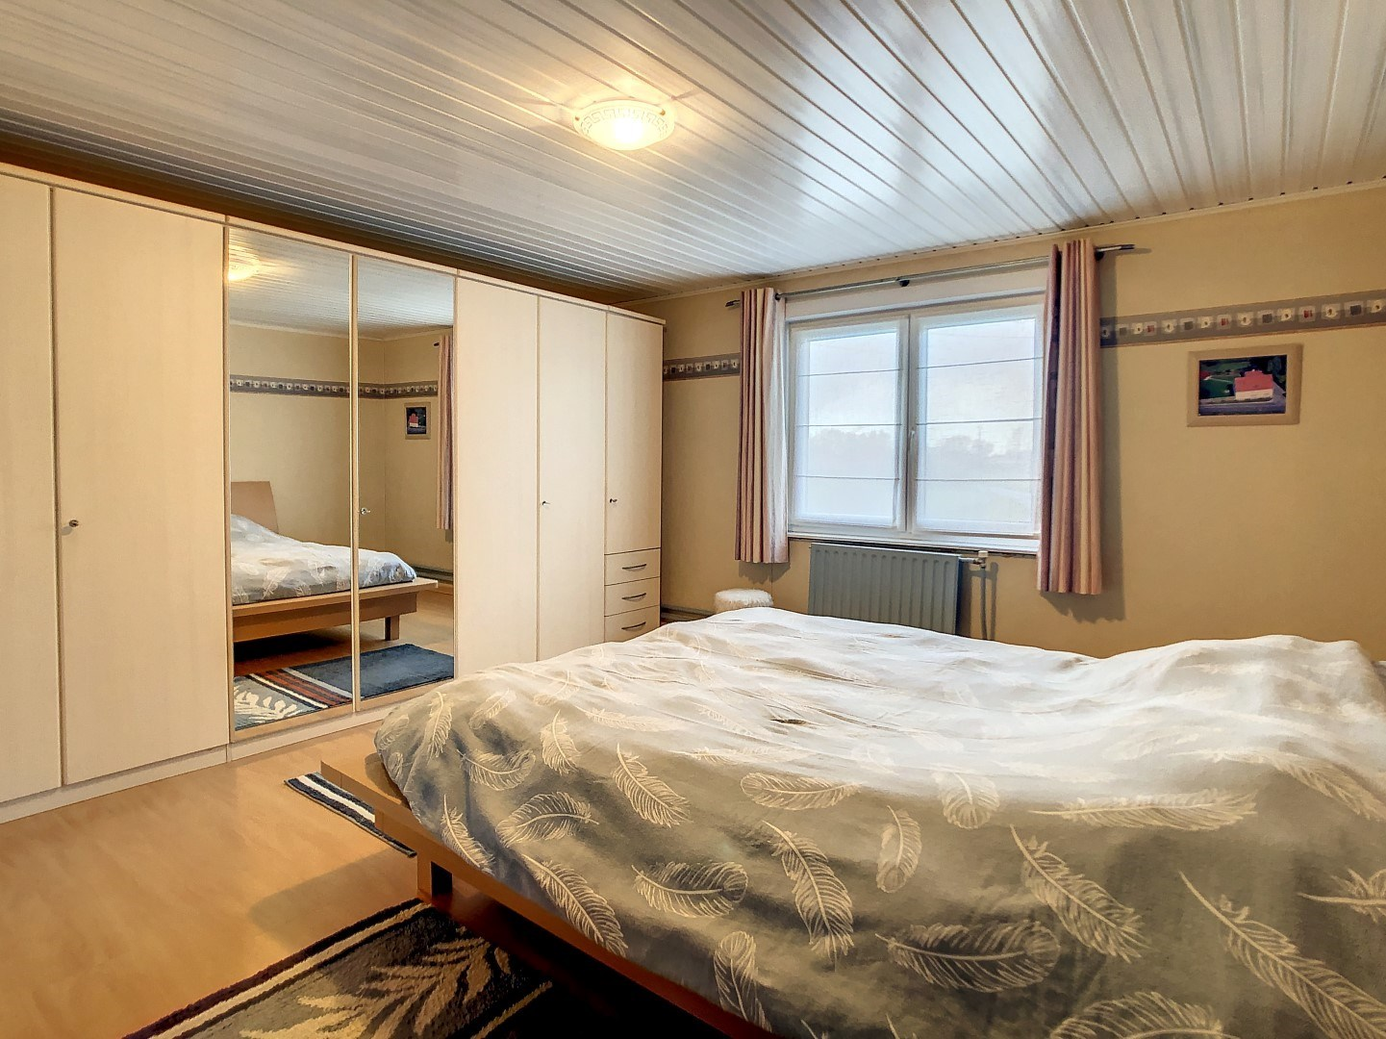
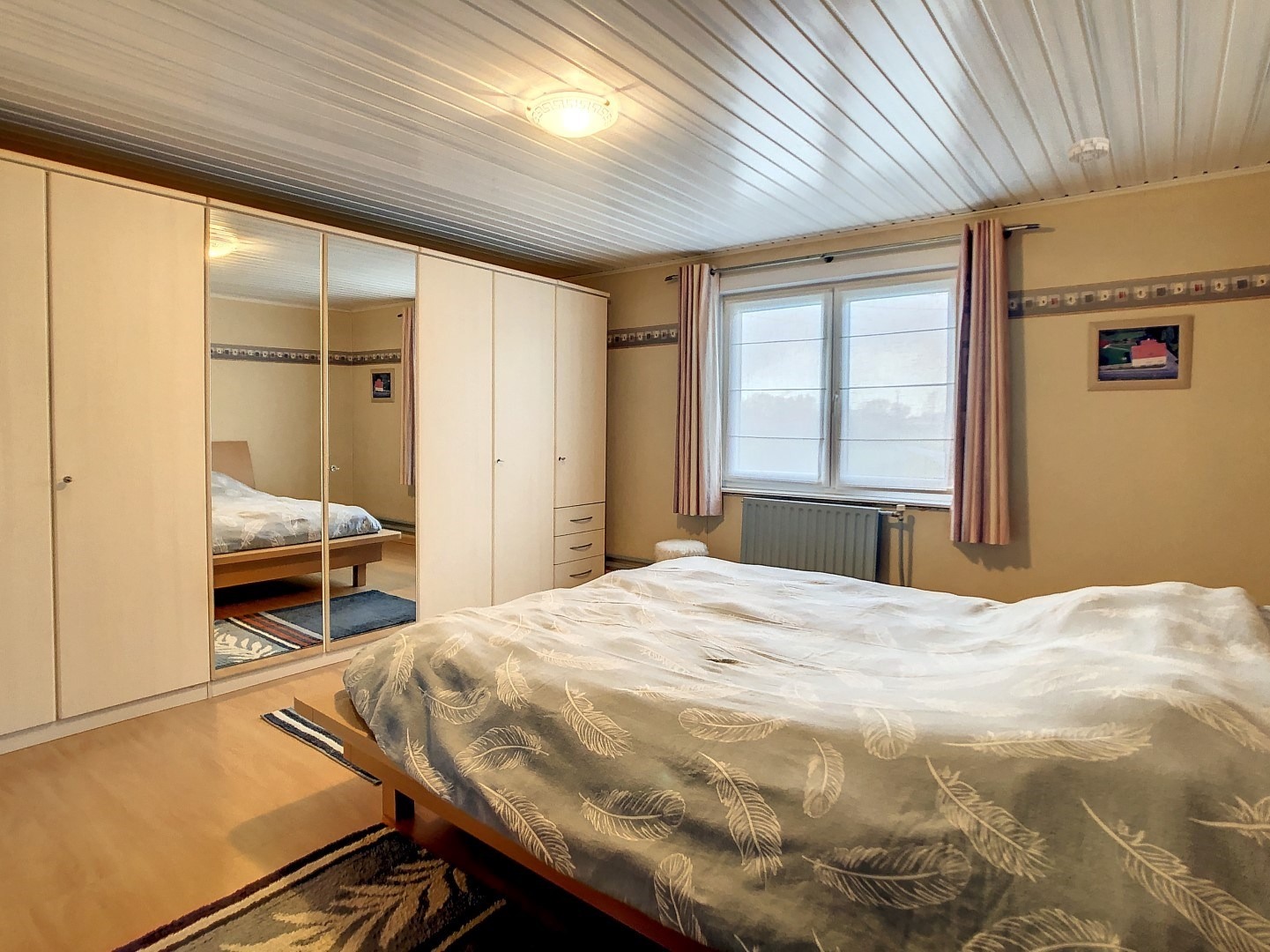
+ smoke detector [1067,136,1110,164]
